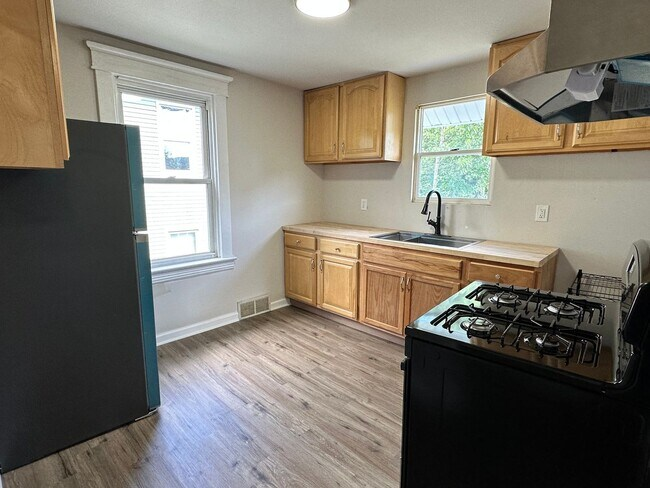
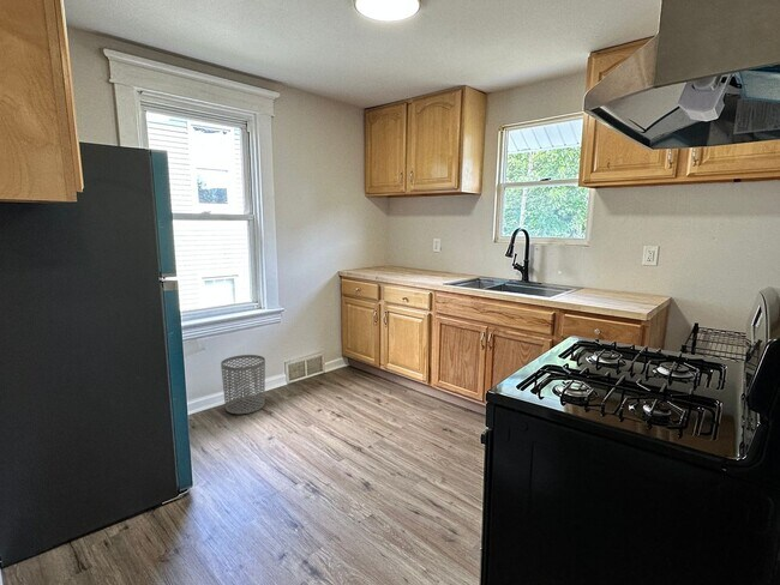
+ waste bin [220,354,266,415]
